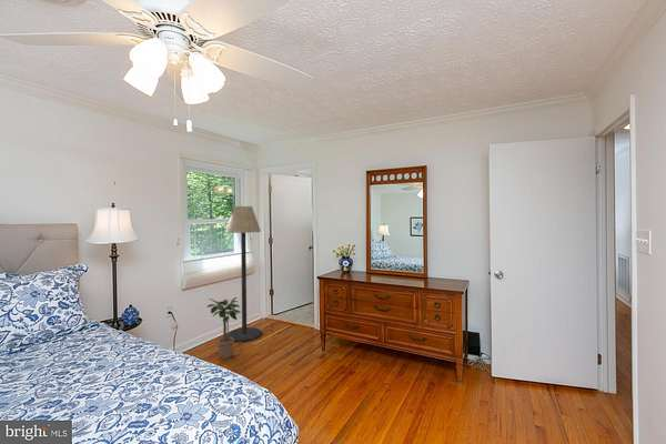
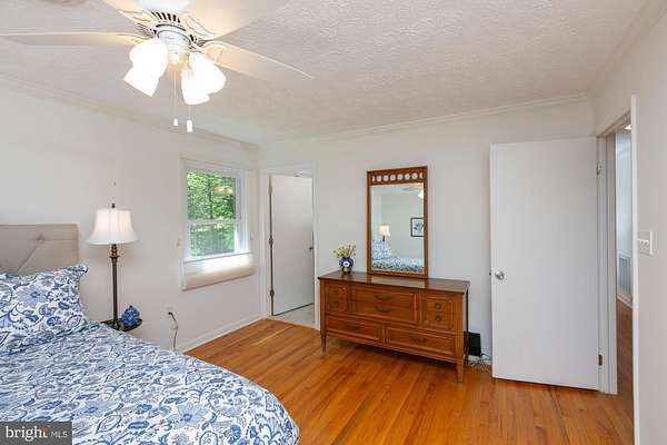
- potted plant [206,296,242,360]
- floor lamp [224,205,262,343]
